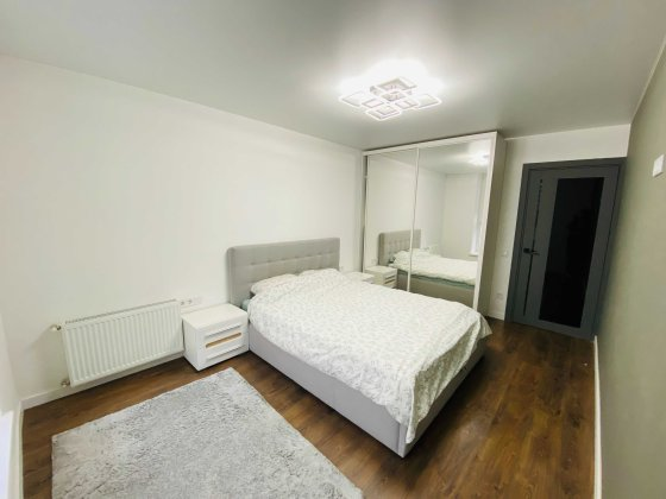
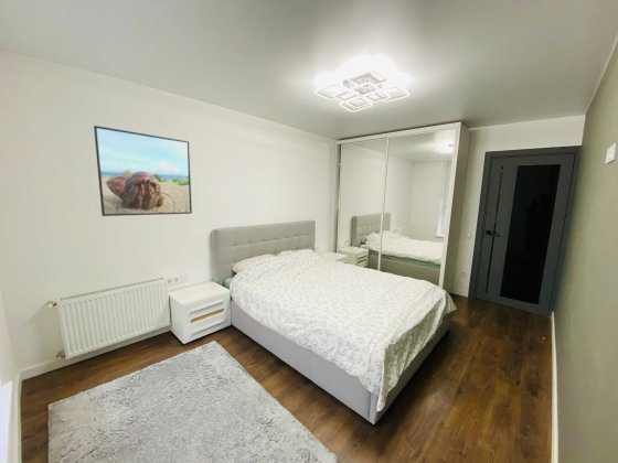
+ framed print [93,125,193,217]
